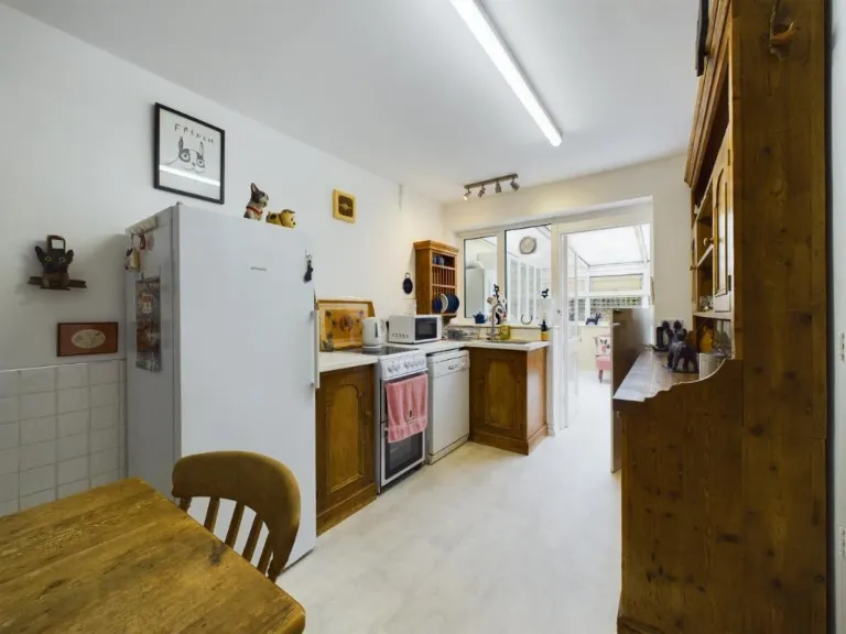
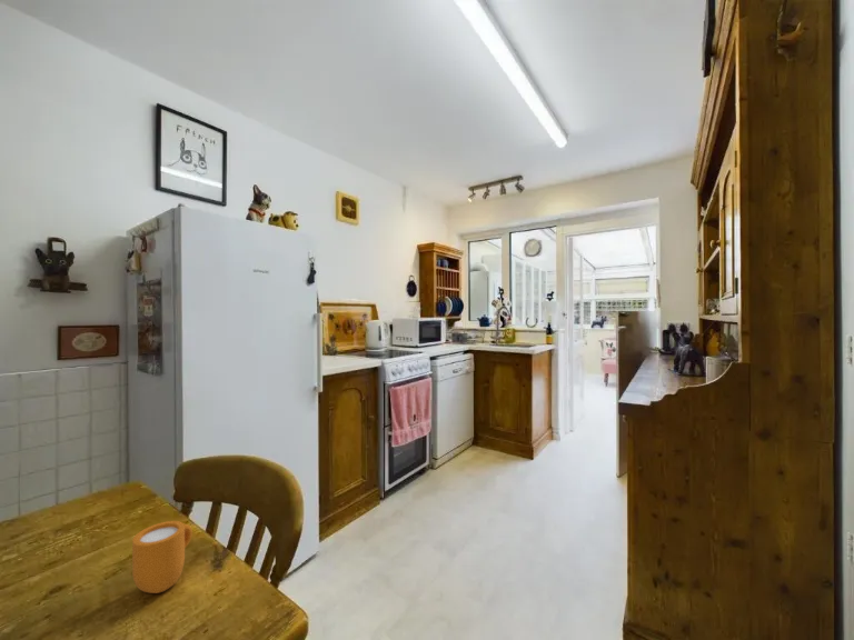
+ mug [131,520,193,594]
